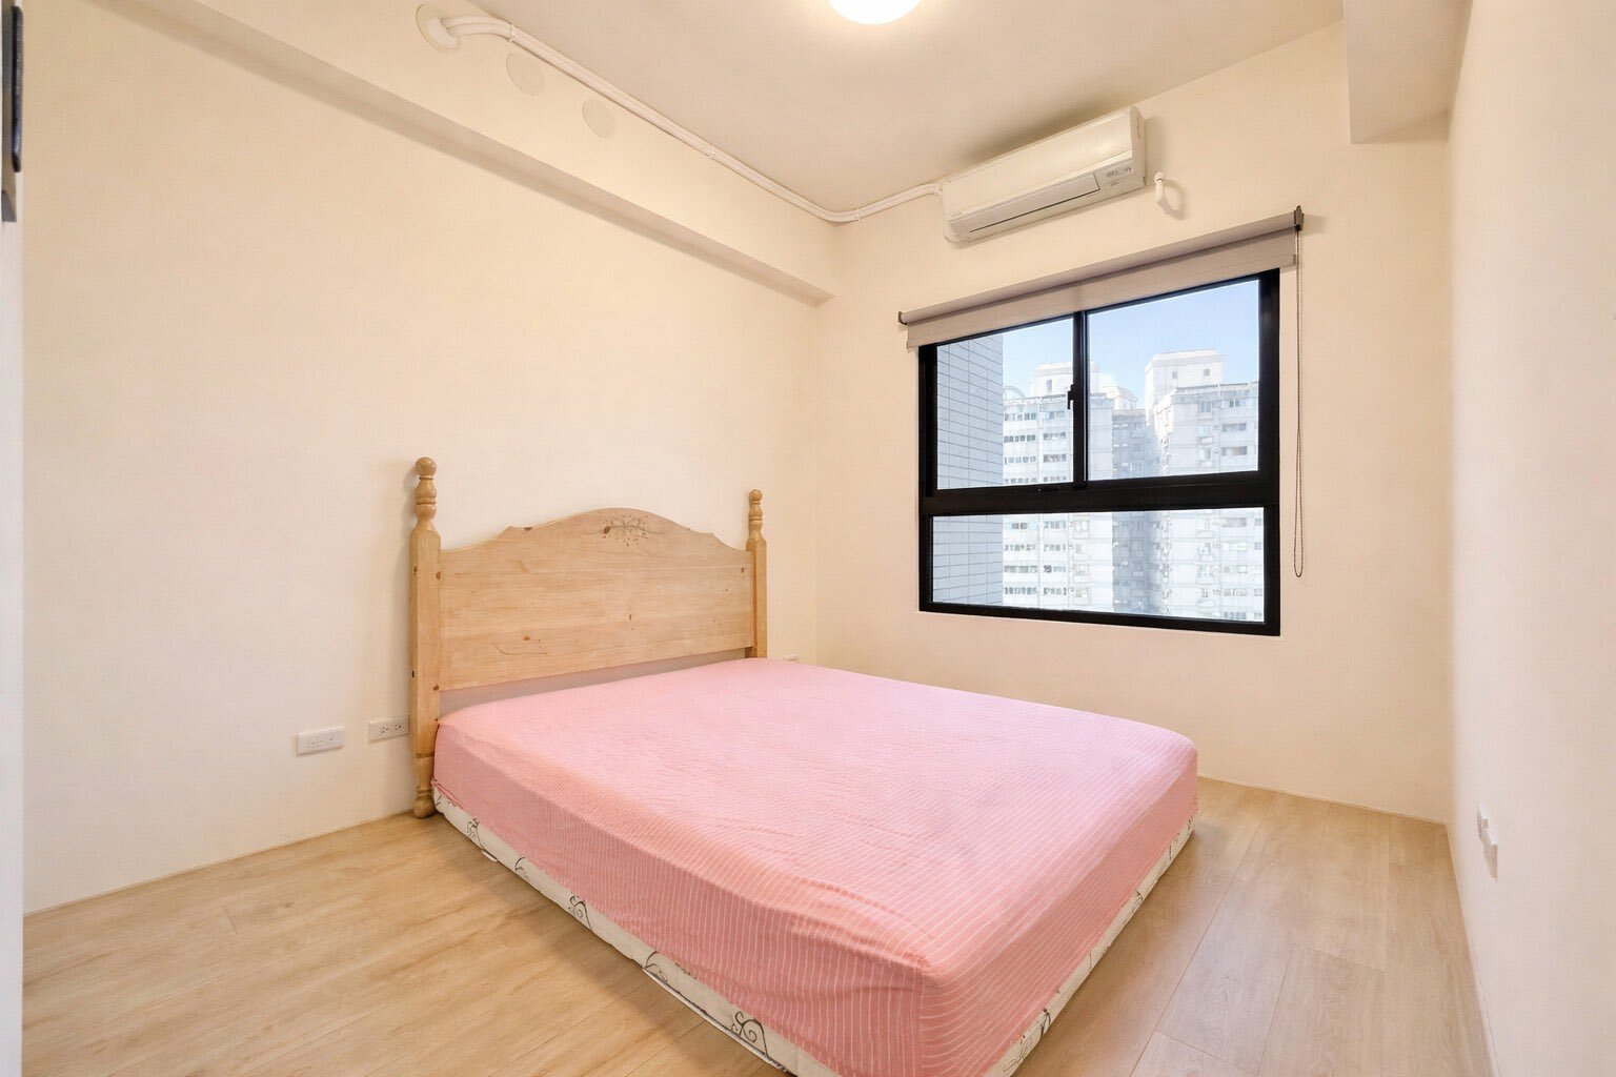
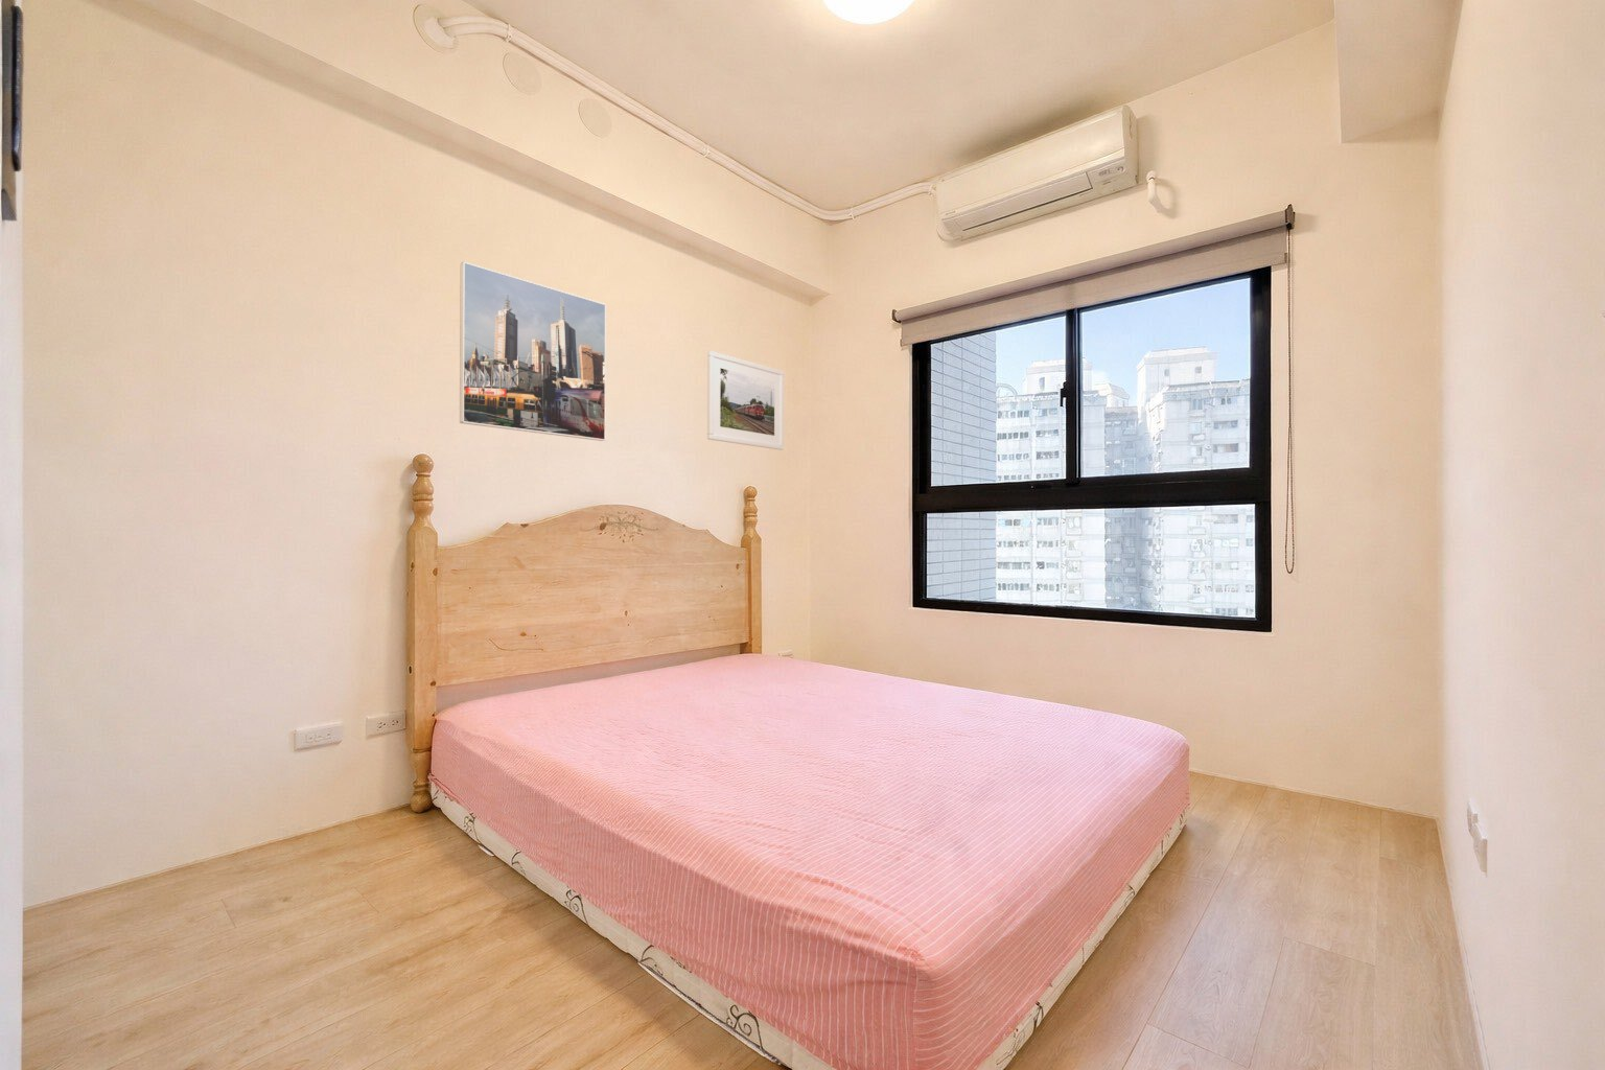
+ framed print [706,350,785,451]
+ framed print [459,262,607,442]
